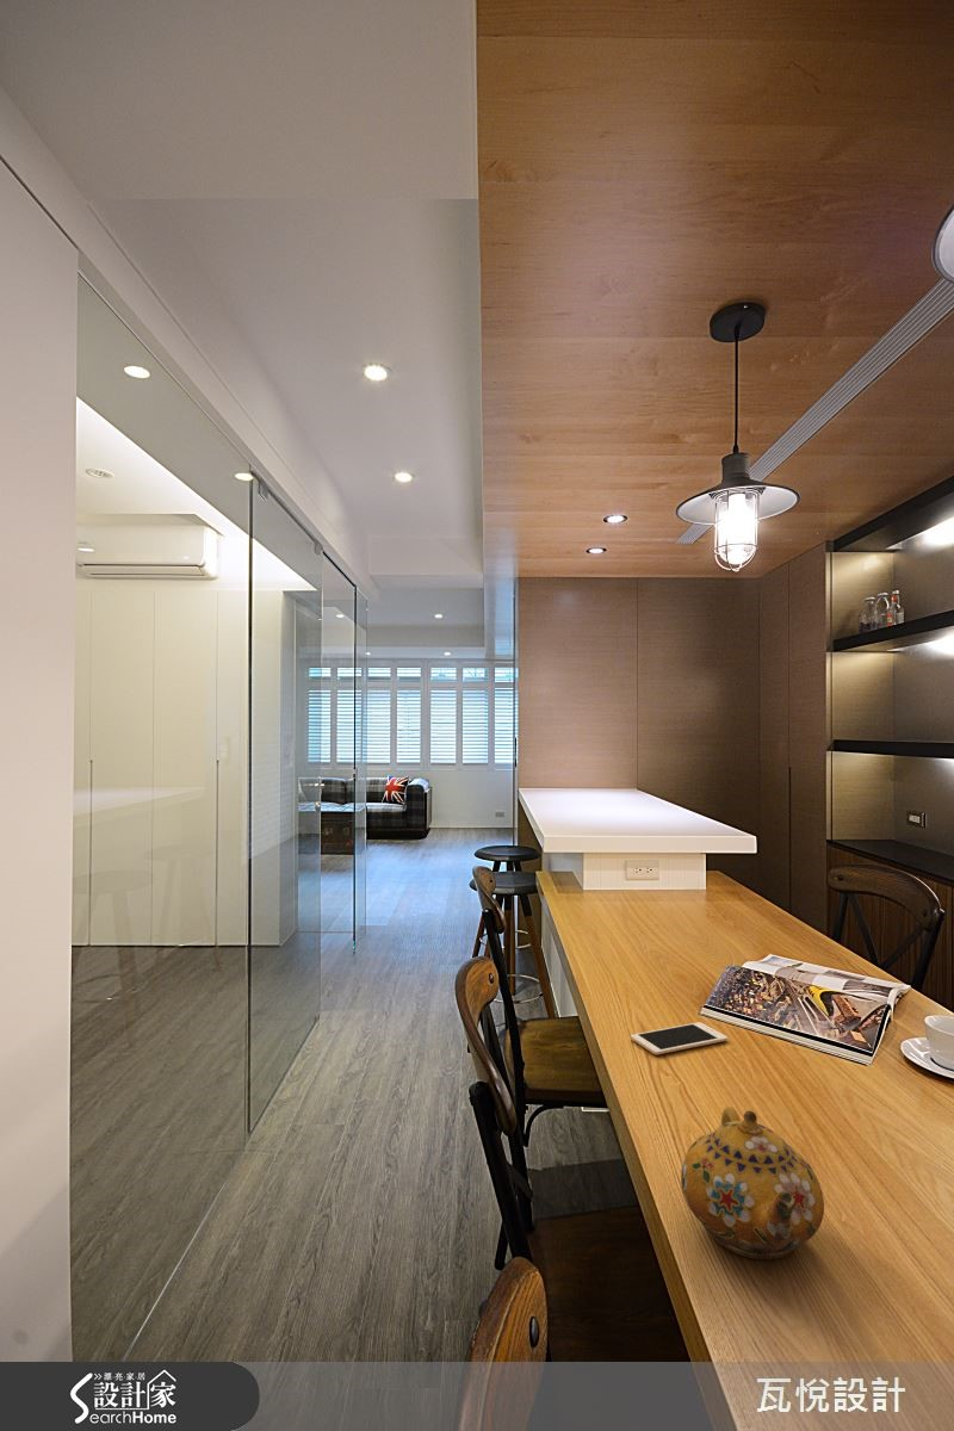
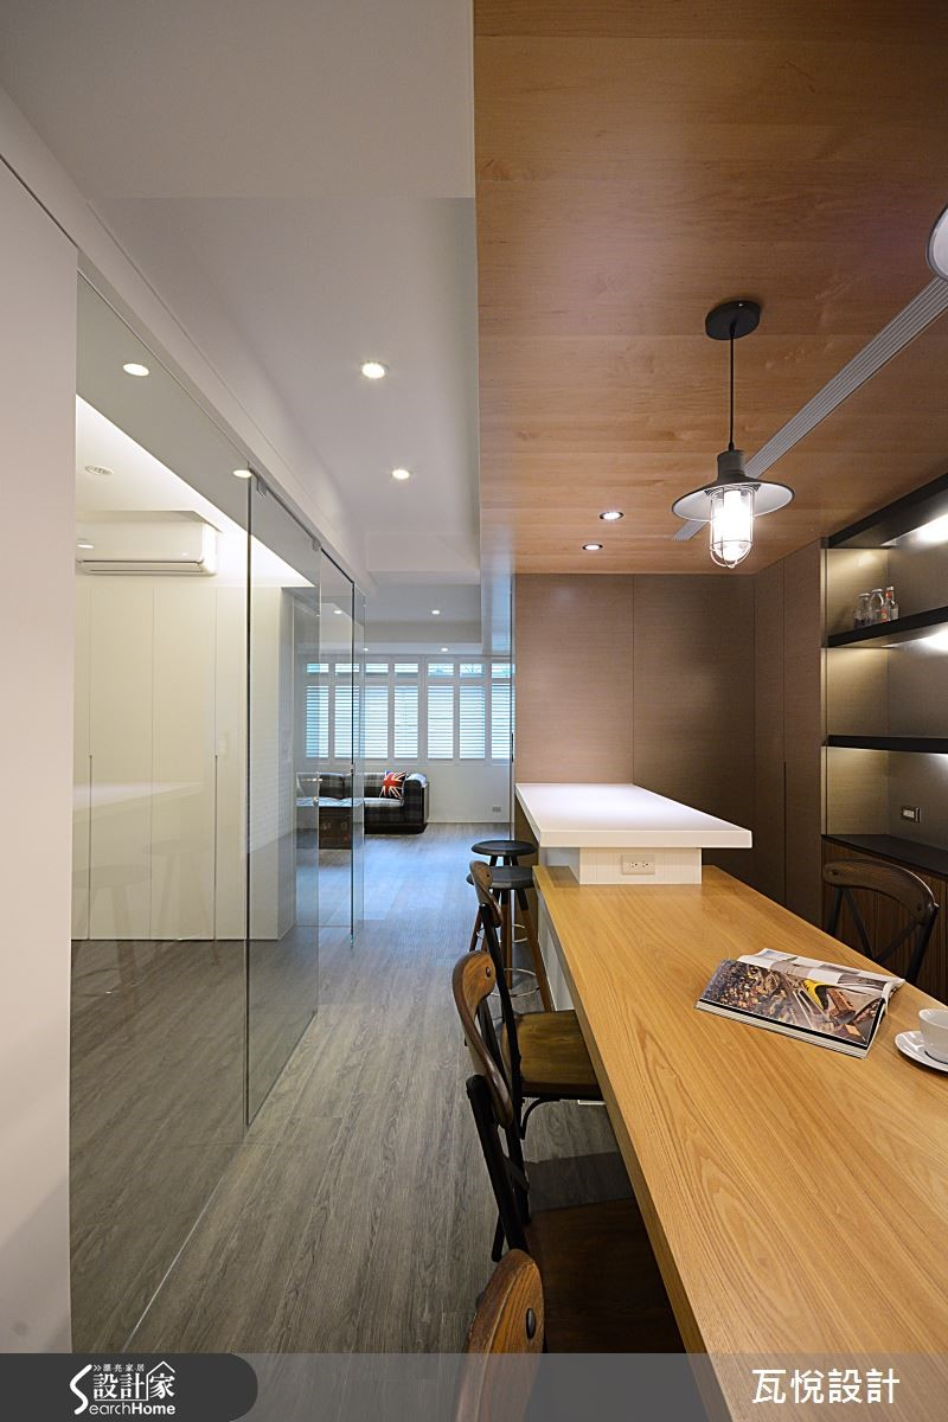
- teapot [680,1105,825,1262]
- cell phone [630,1021,729,1055]
